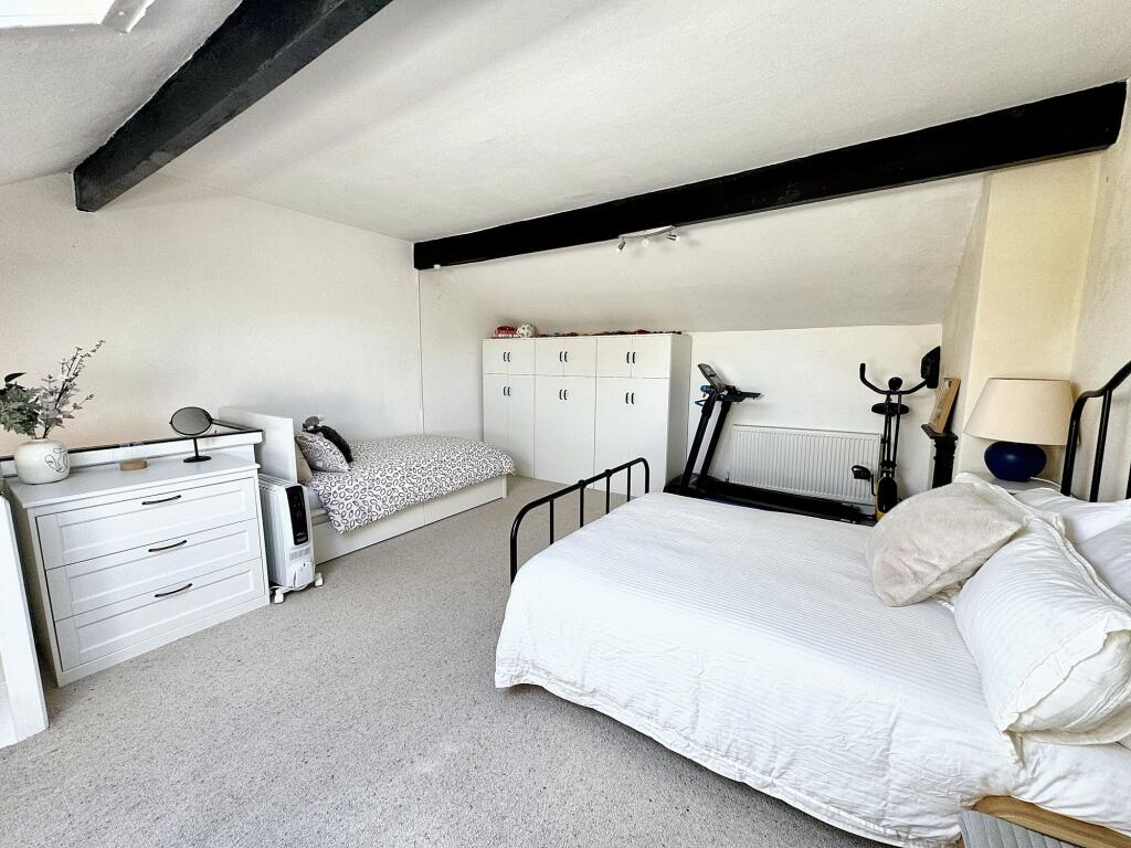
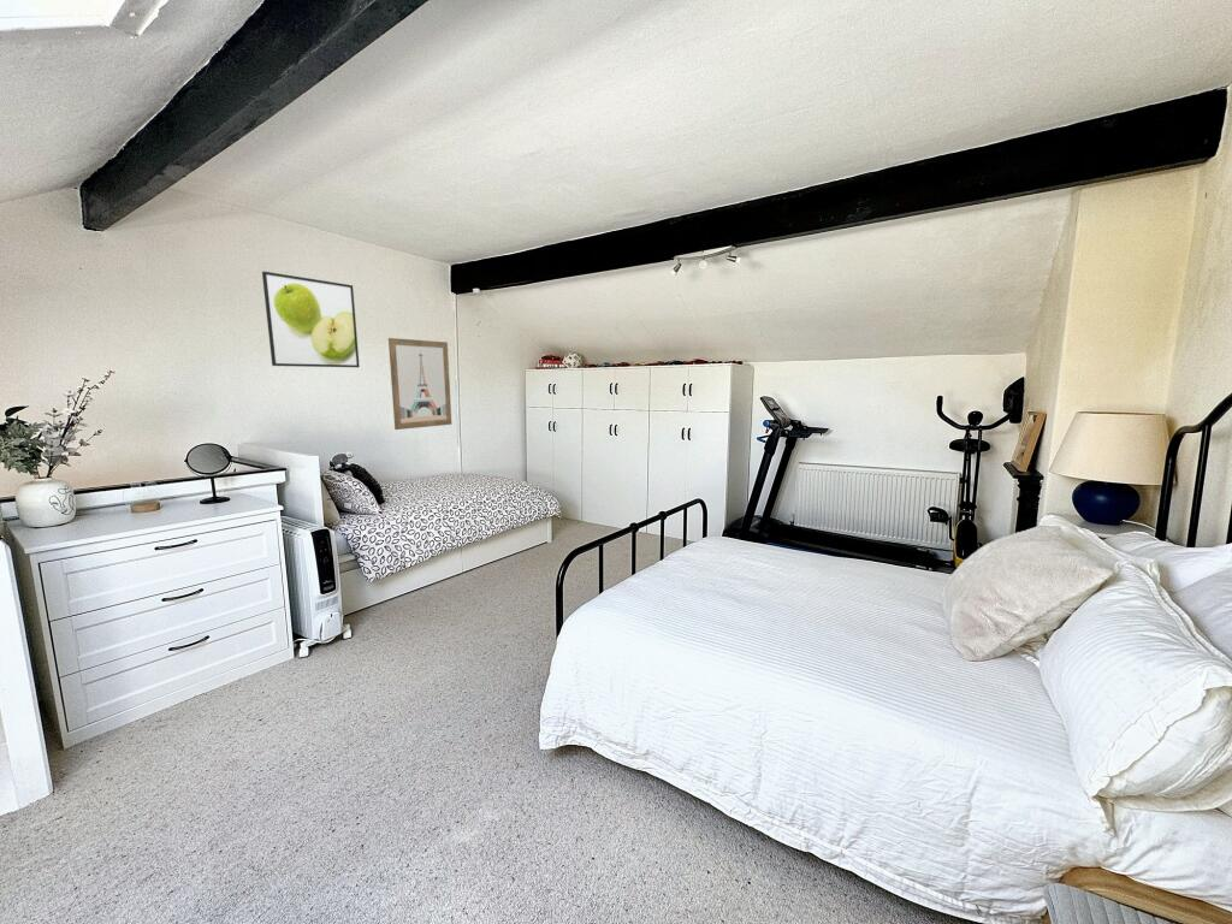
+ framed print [261,271,361,368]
+ wall art [387,337,452,431]
